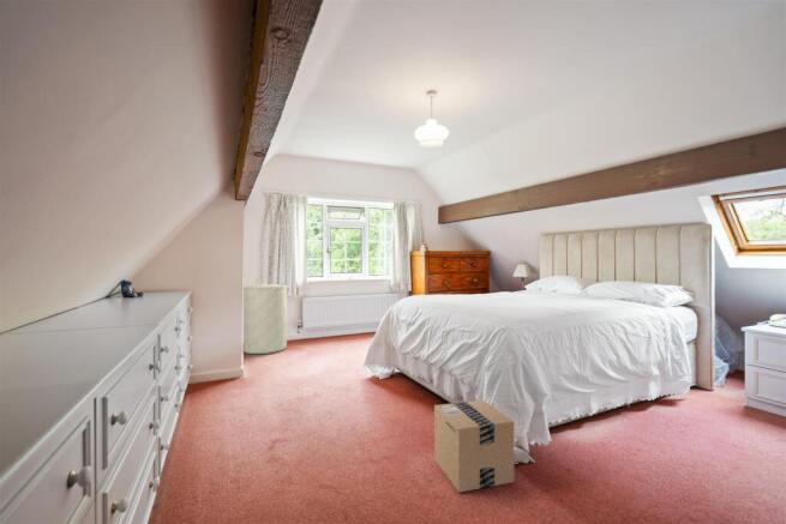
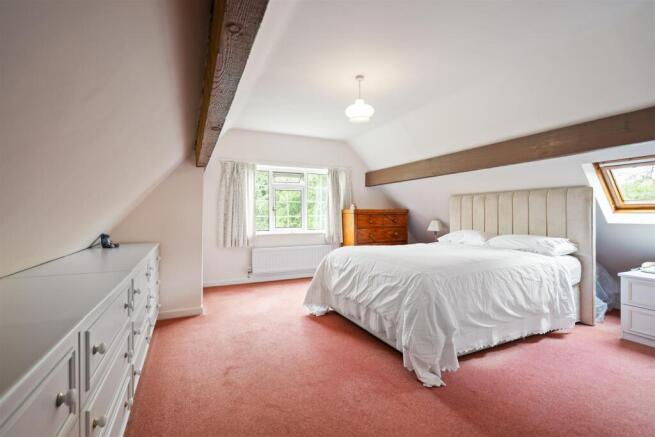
- laundry hamper [242,275,293,355]
- cardboard box [433,399,515,494]
